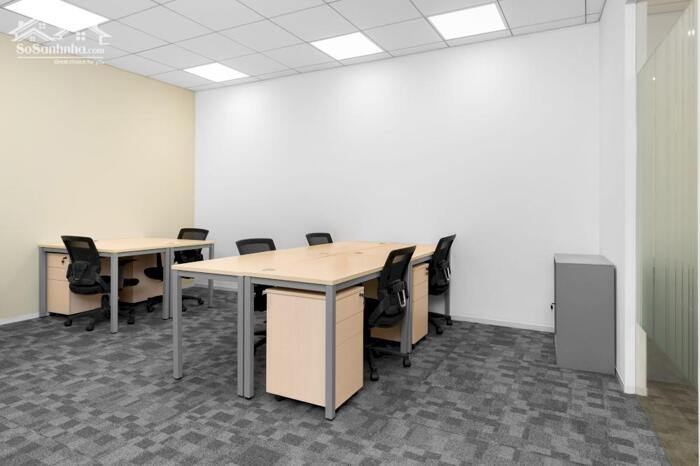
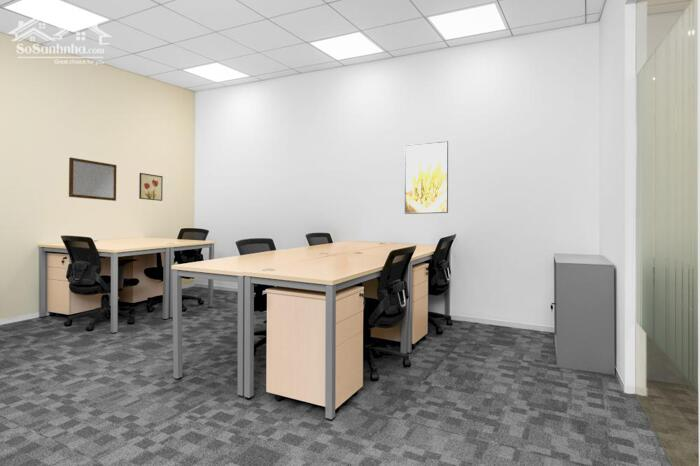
+ wall art [138,172,164,202]
+ writing board [68,157,118,202]
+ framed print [404,140,449,215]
